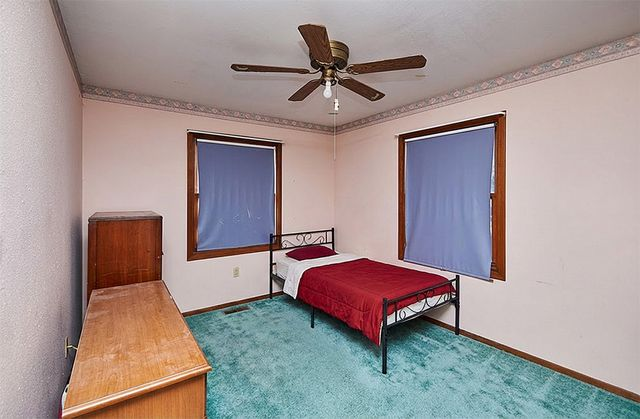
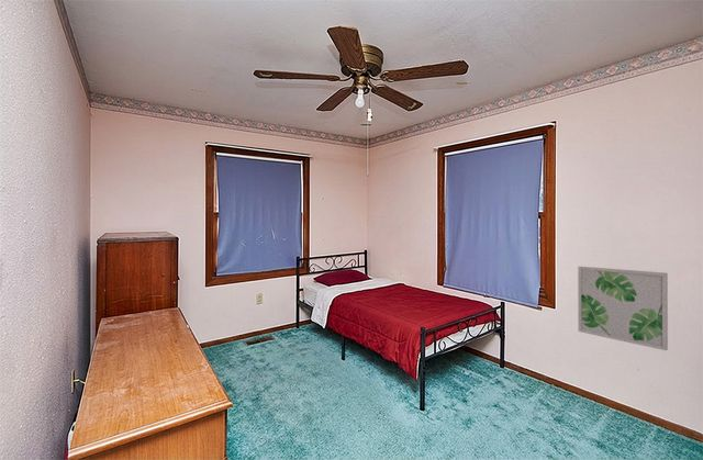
+ wall art [577,266,669,351]
